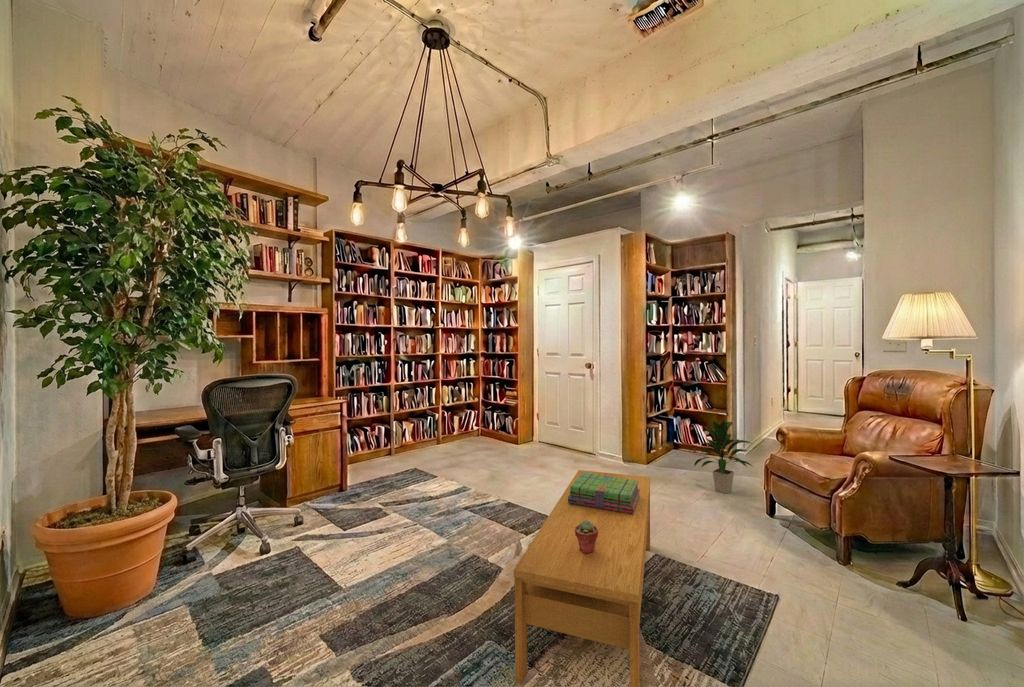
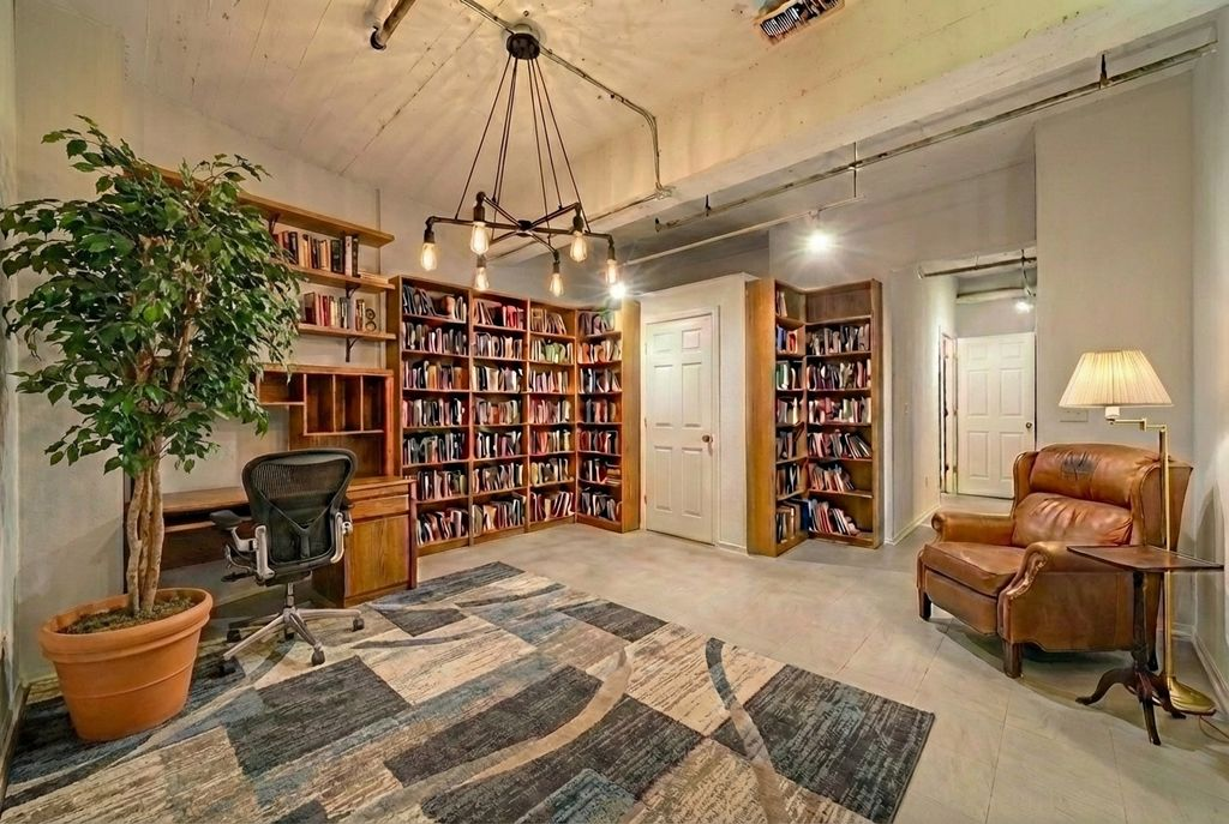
- potted succulent [575,520,598,554]
- indoor plant [693,418,753,495]
- coffee table [513,469,651,687]
- stack of books [568,473,640,514]
